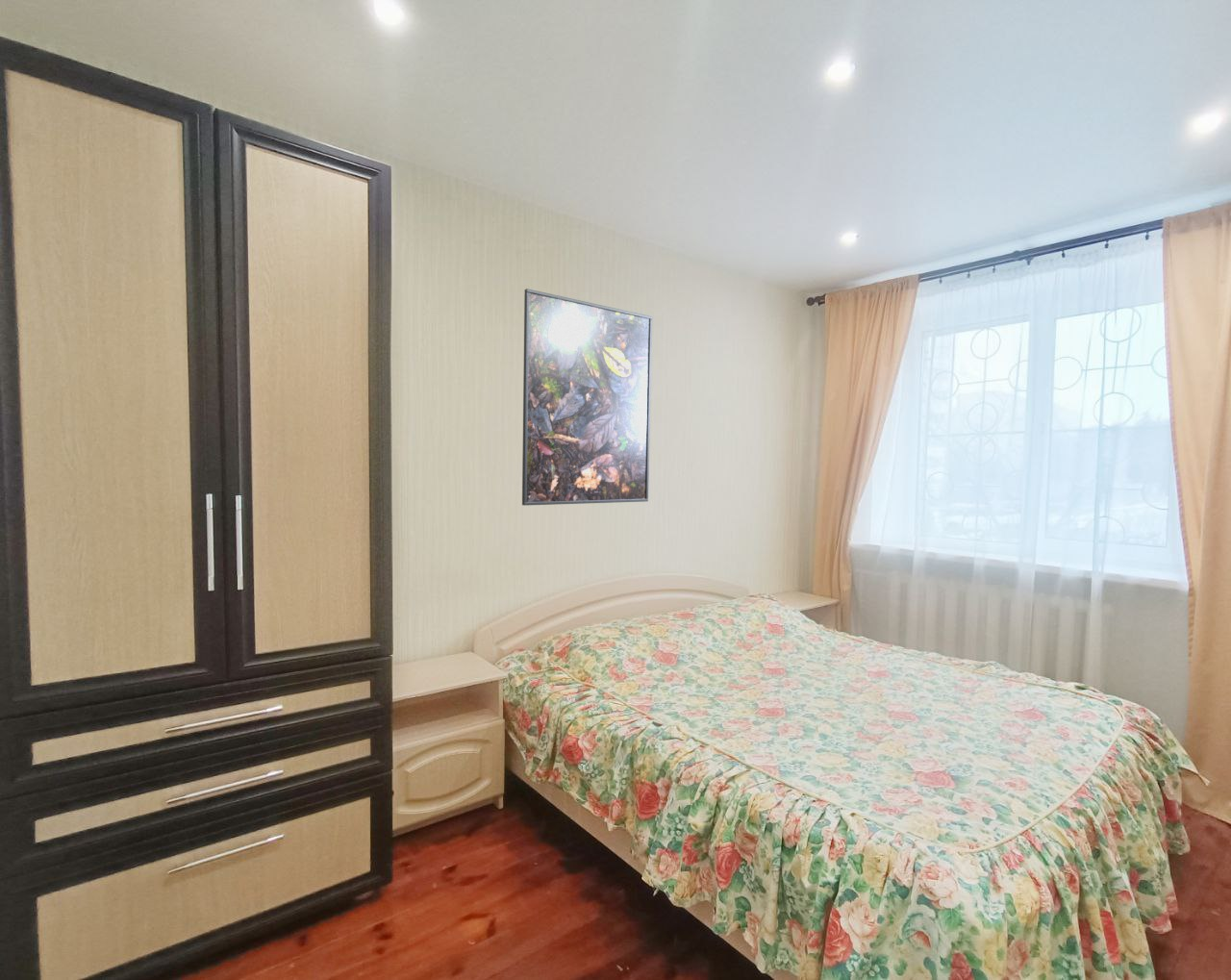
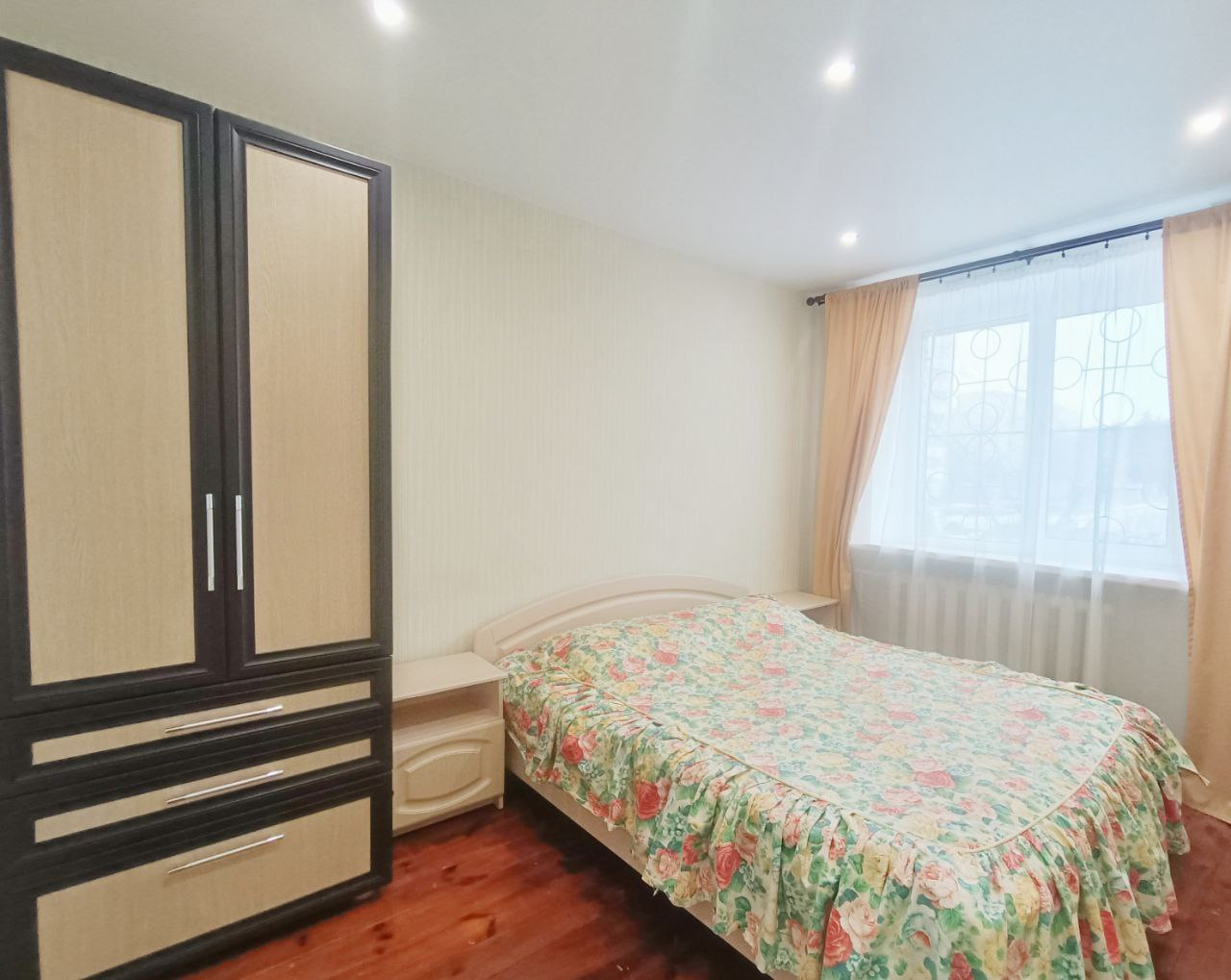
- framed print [521,288,653,507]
